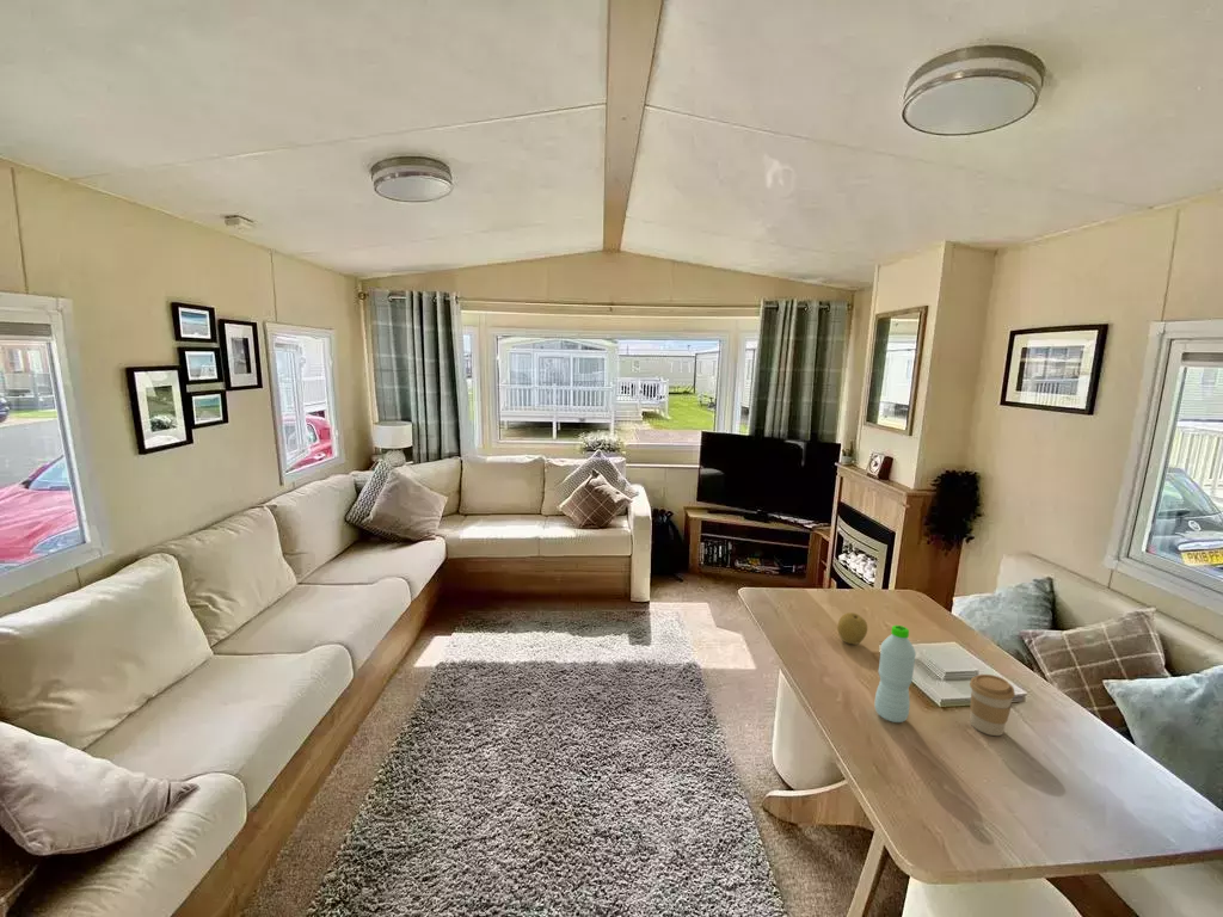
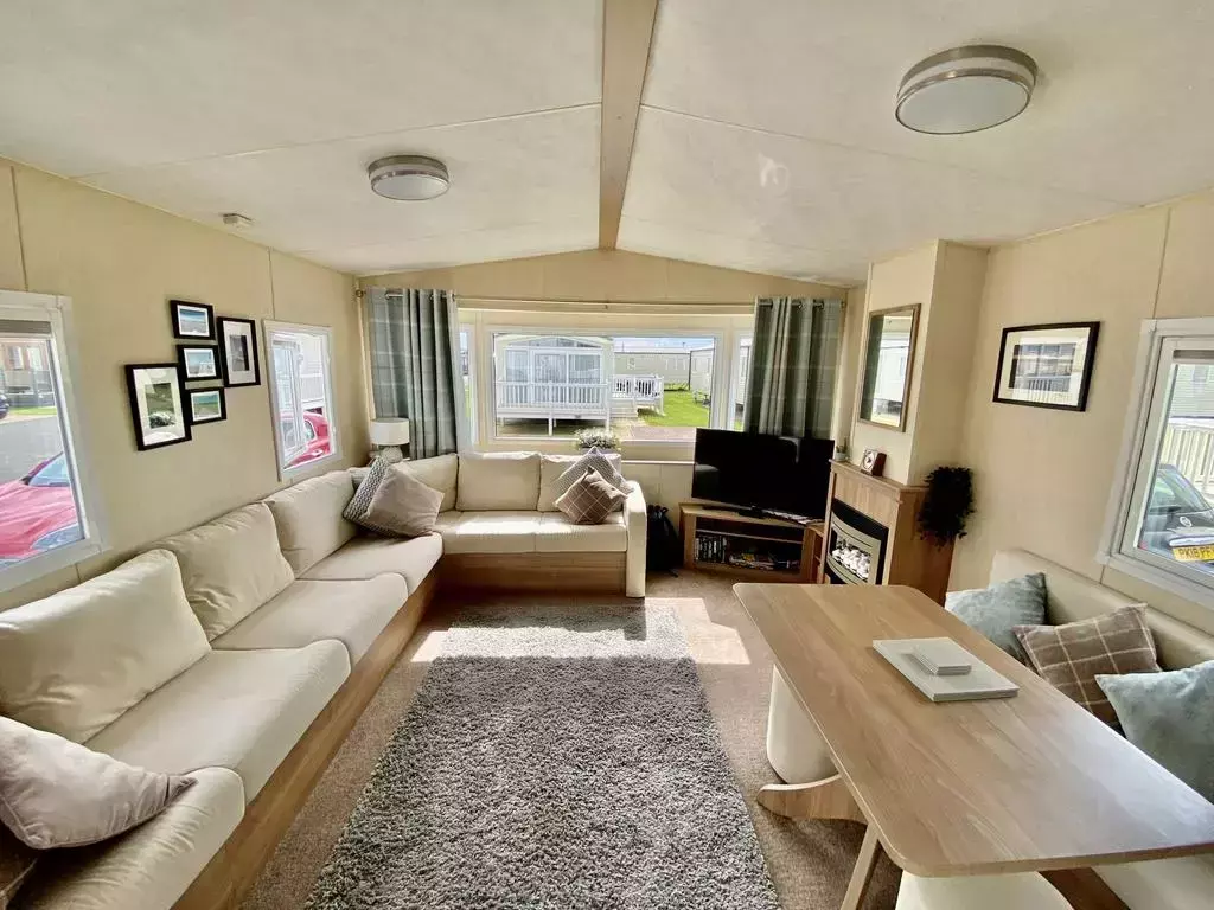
- coffee cup [969,673,1016,737]
- water bottle [873,624,917,724]
- fruit [836,611,868,646]
